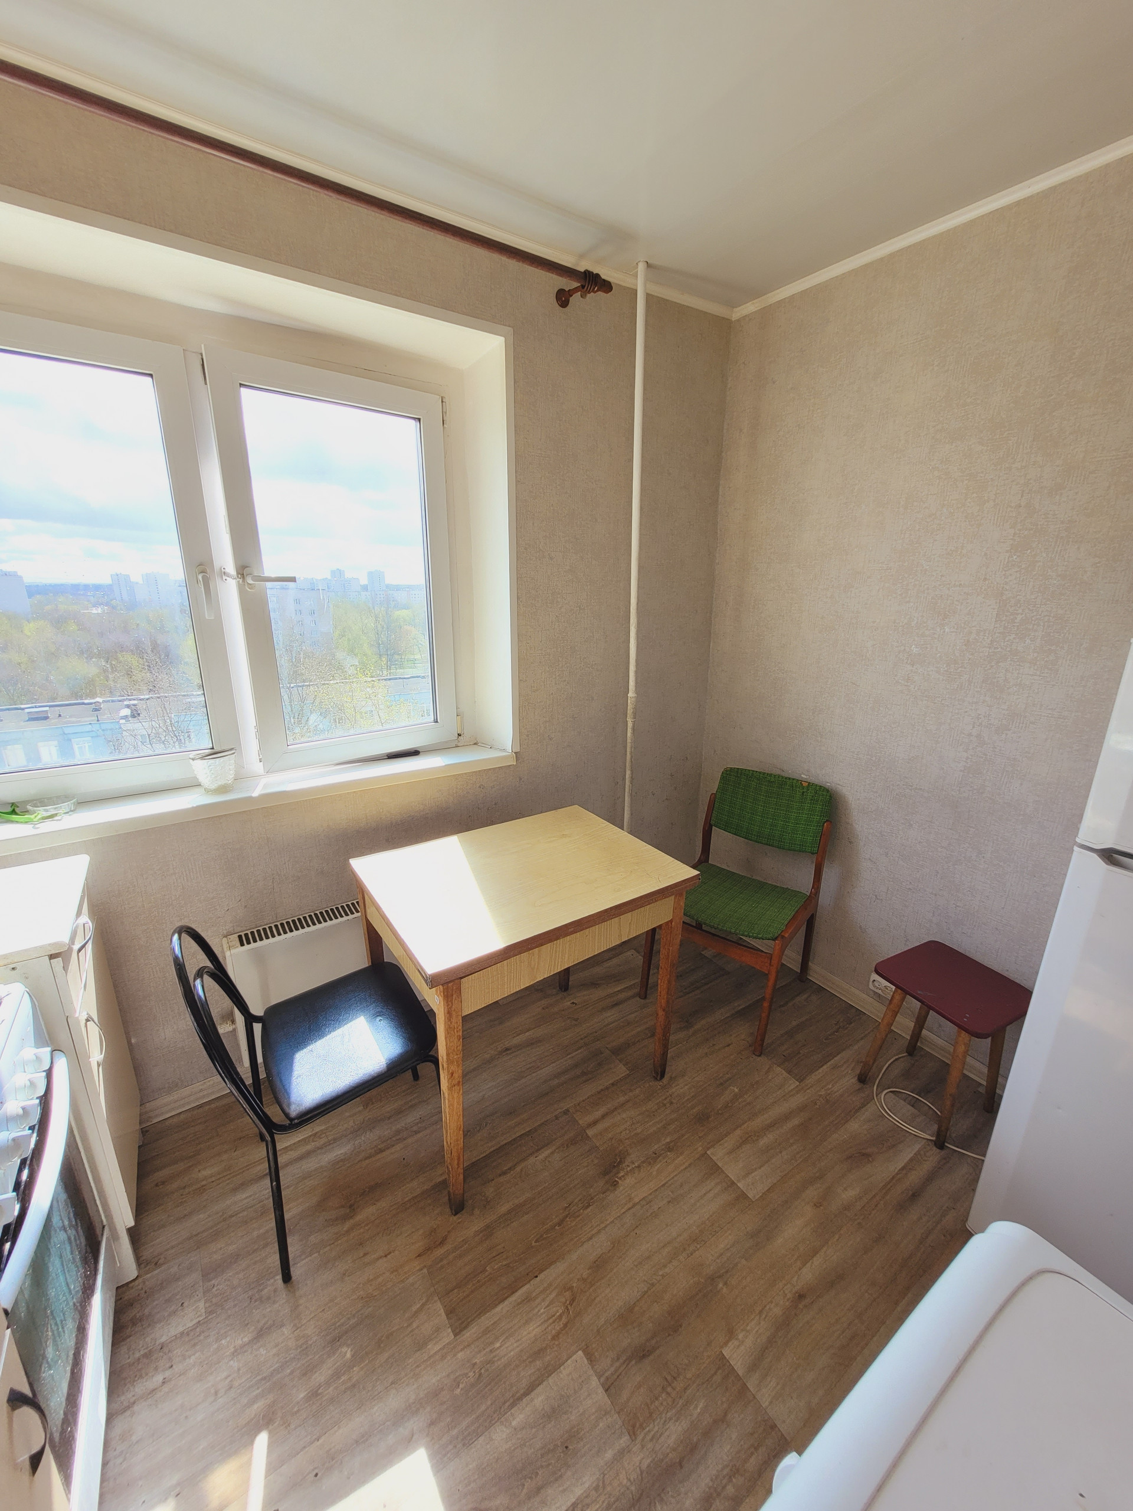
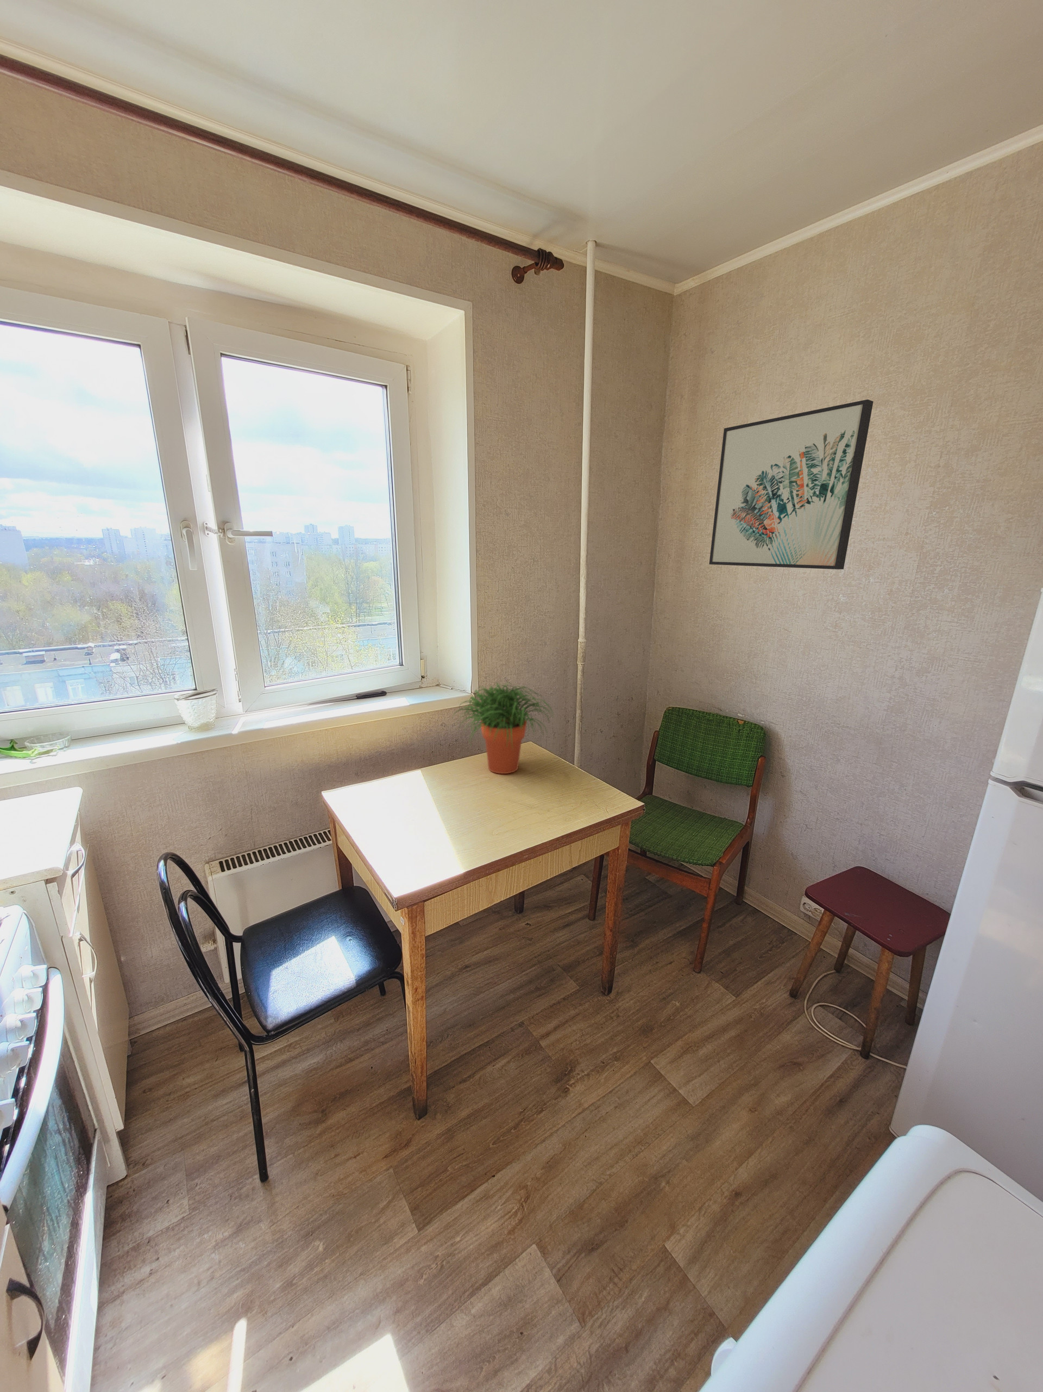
+ wall art [709,399,874,570]
+ potted plant [451,682,554,774]
